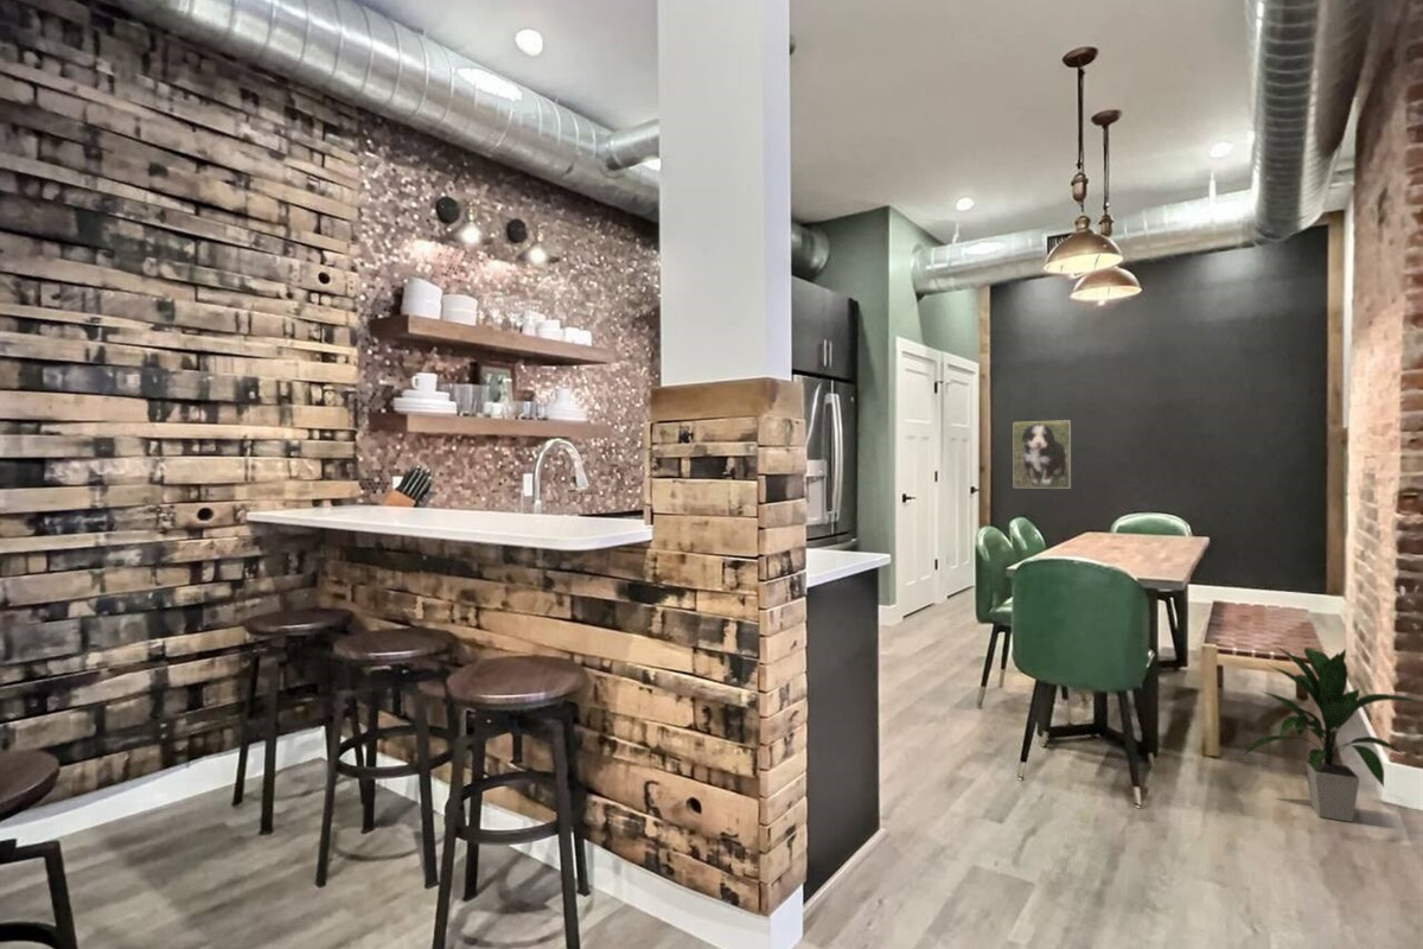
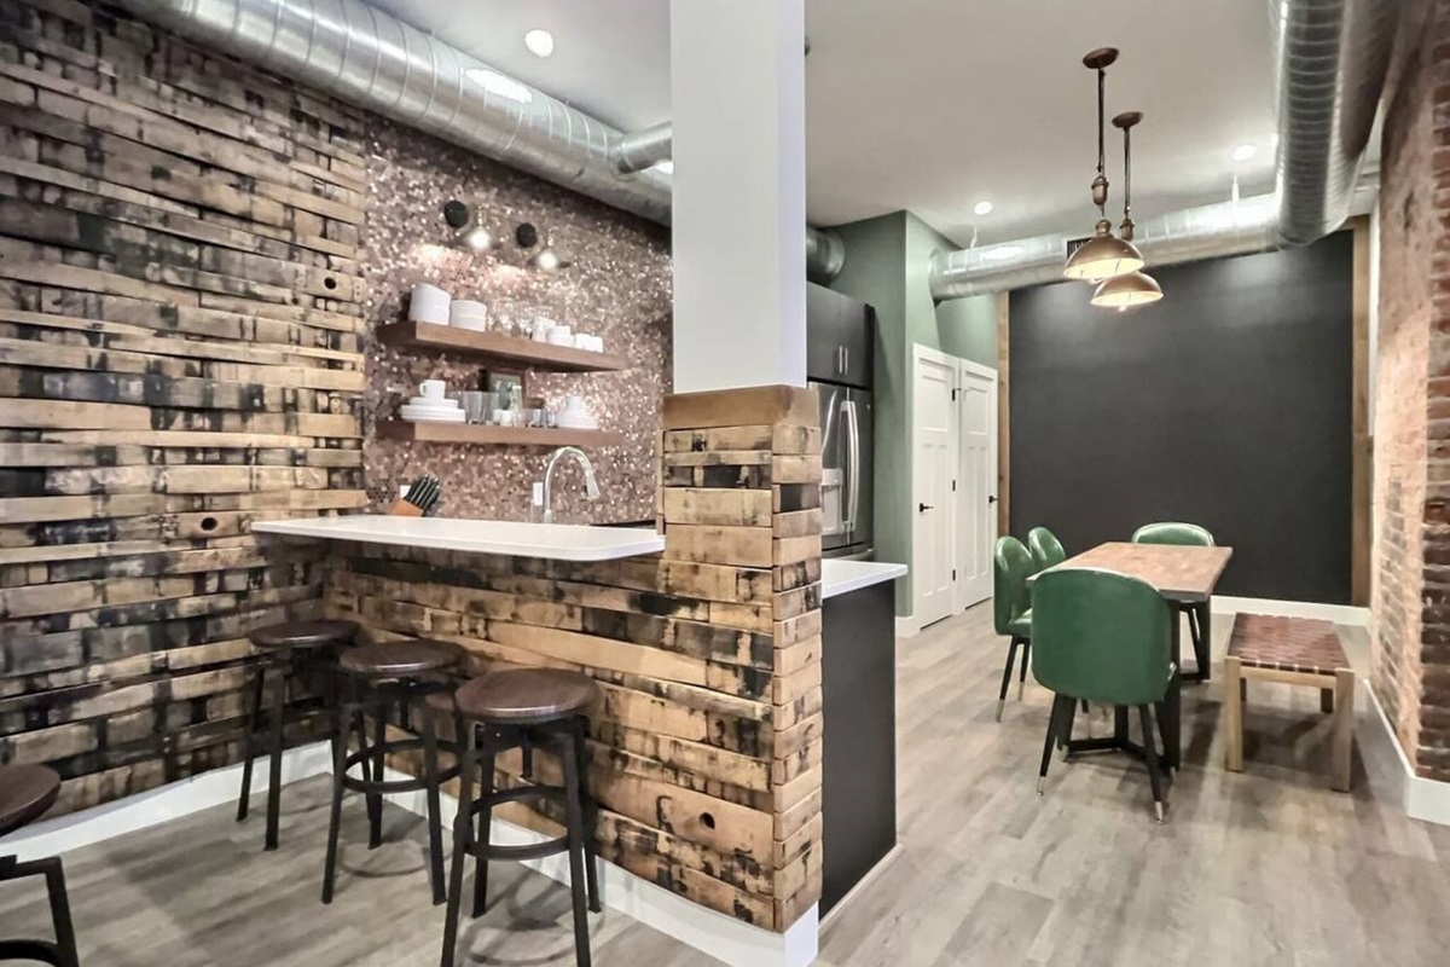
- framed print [1013,419,1072,490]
- indoor plant [1239,647,1423,823]
